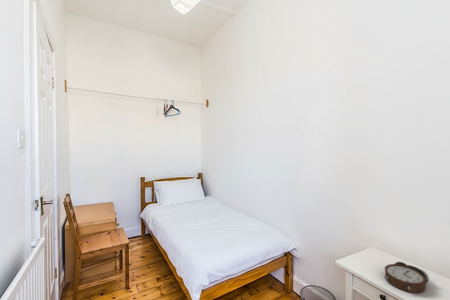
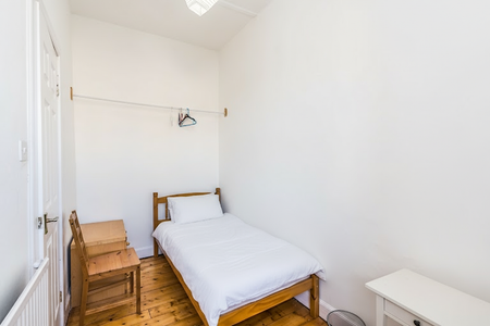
- alarm clock [383,261,430,294]
